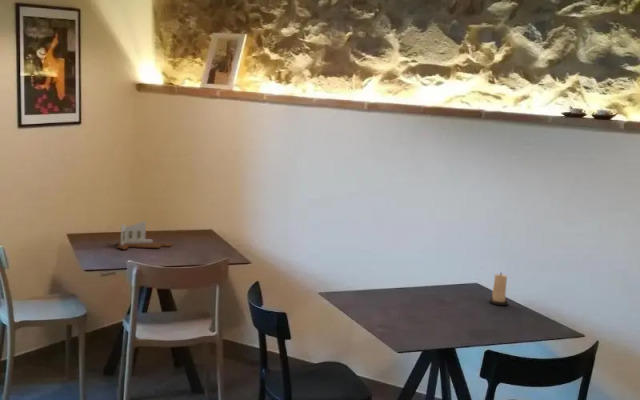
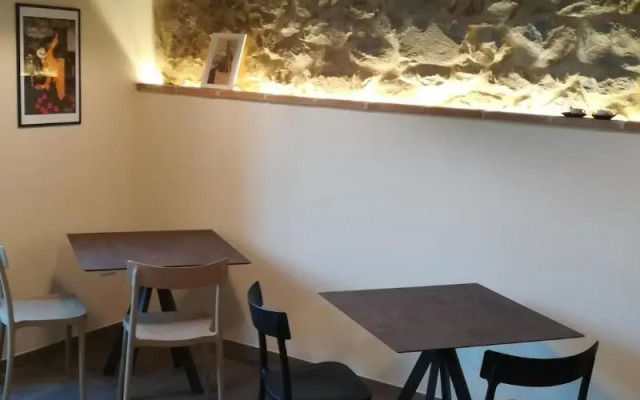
- candle [488,273,509,306]
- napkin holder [115,220,174,251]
